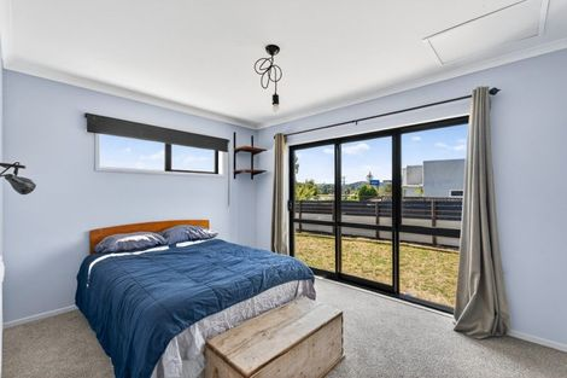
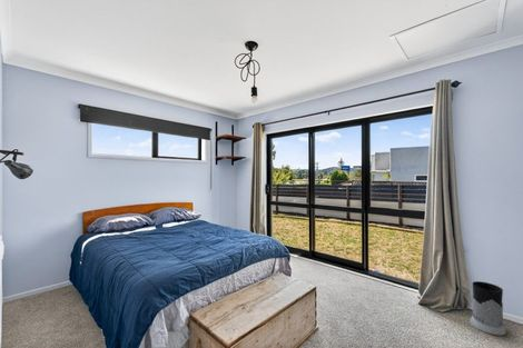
+ air purifier [470,280,507,336]
